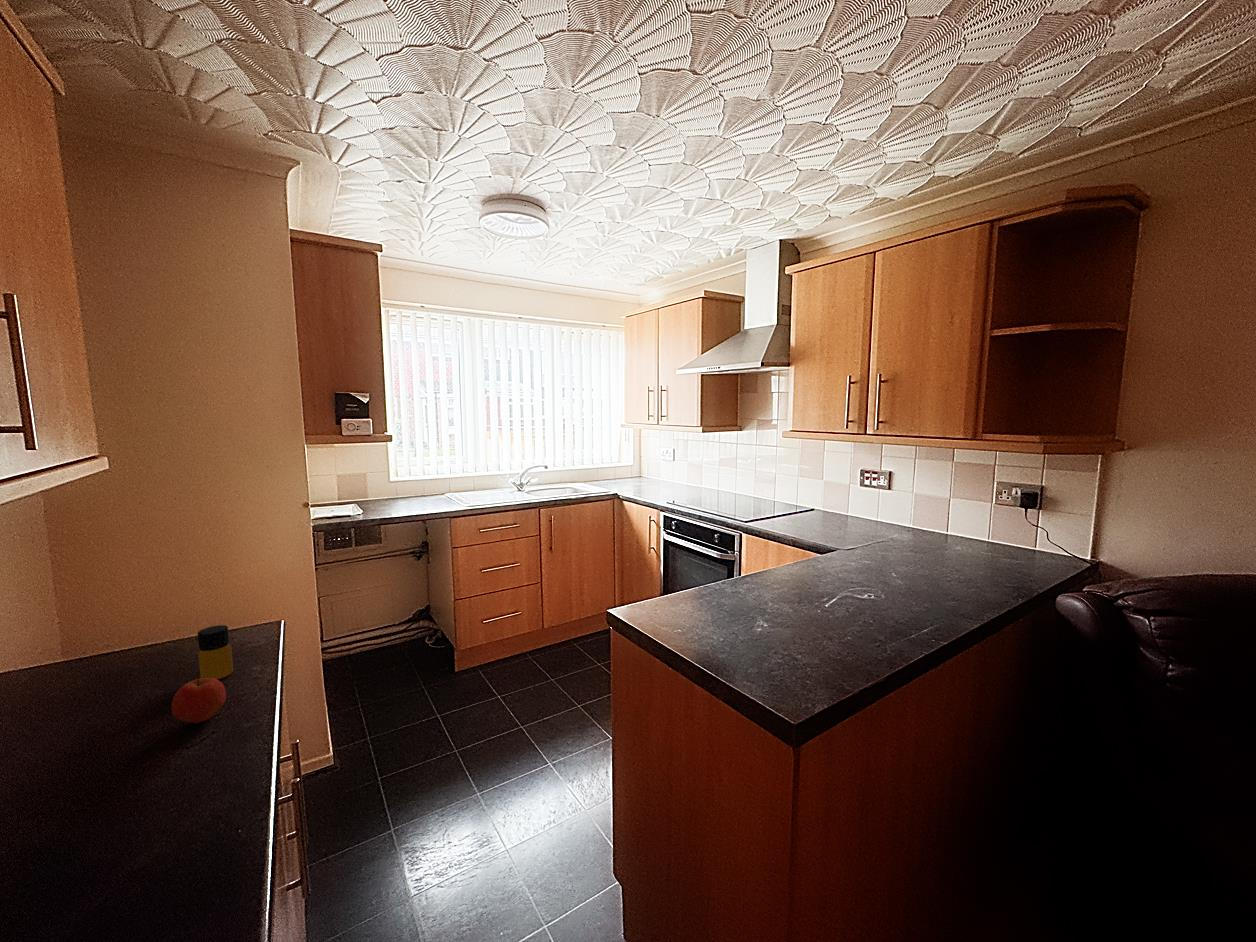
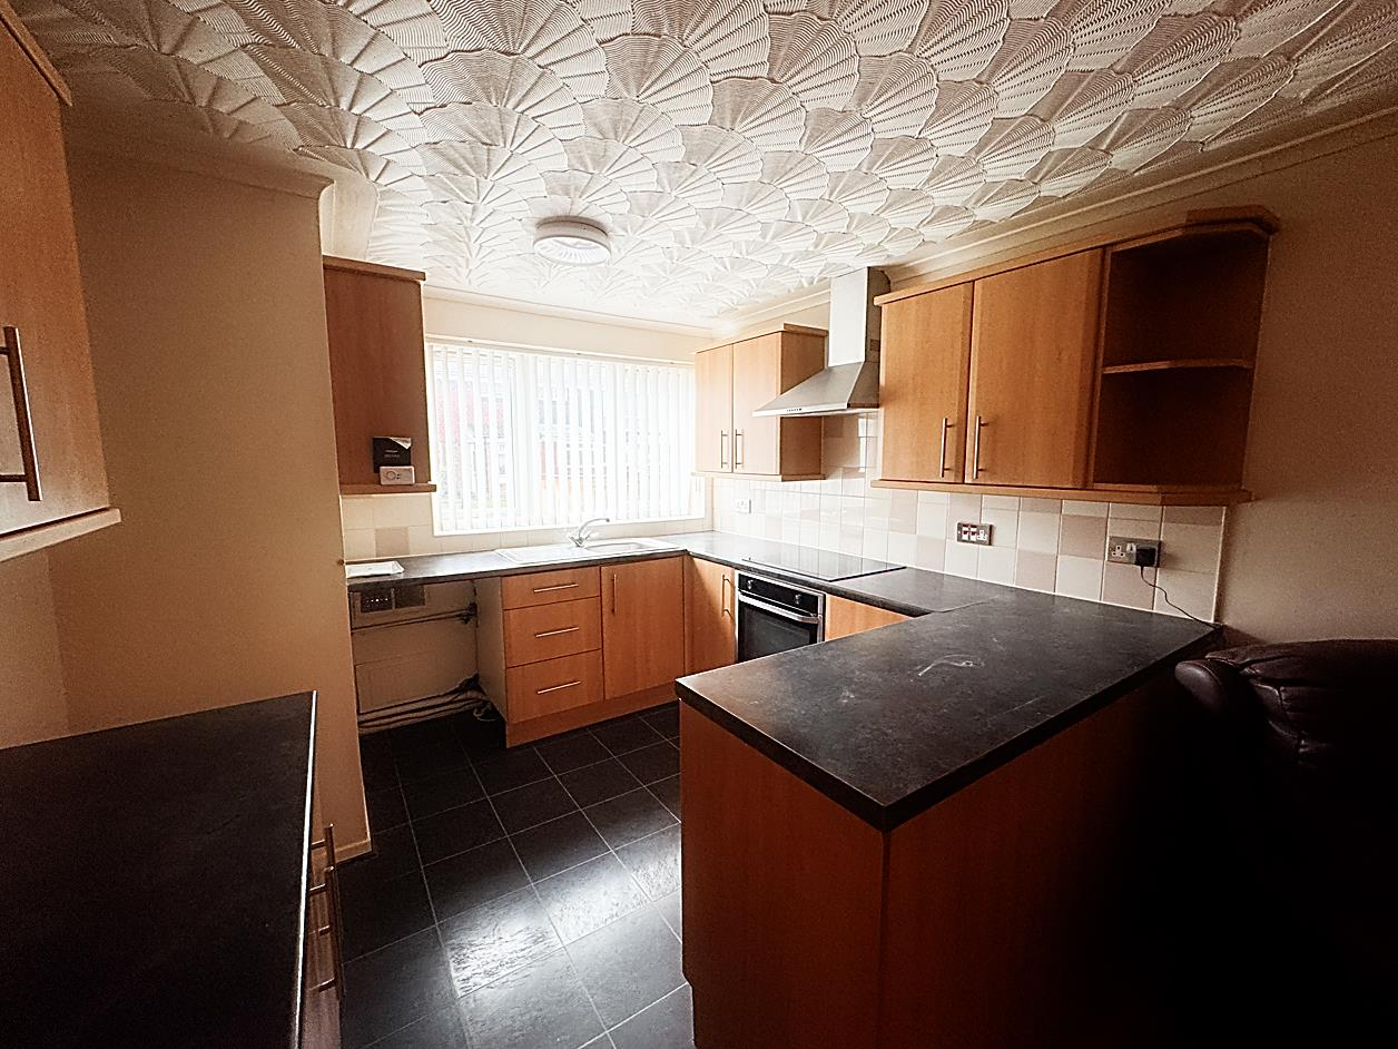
- bottle [197,624,234,680]
- apple [171,677,227,724]
